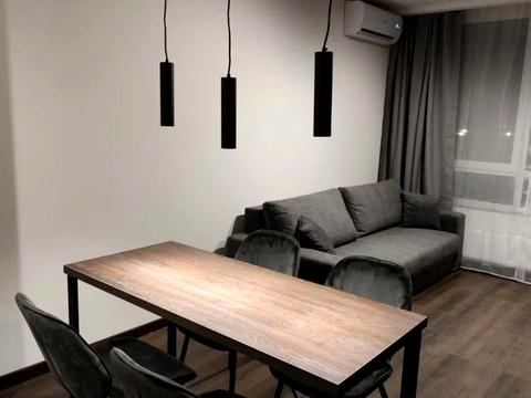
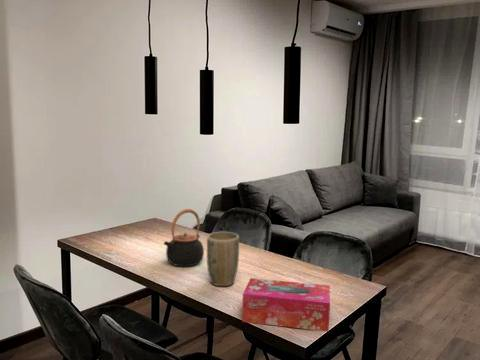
+ plant pot [206,231,240,287]
+ teapot [163,208,205,268]
+ tissue box [241,277,331,332]
